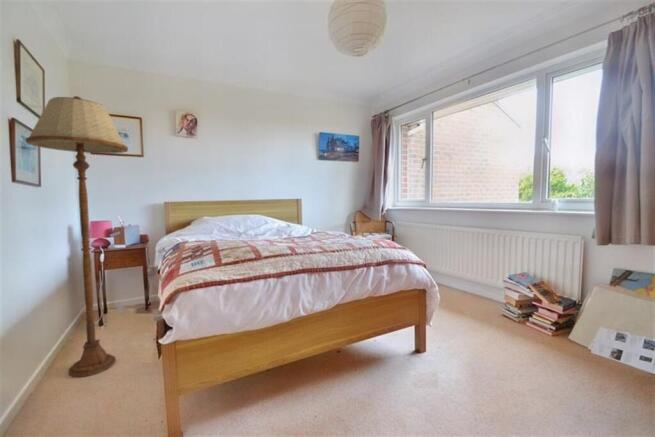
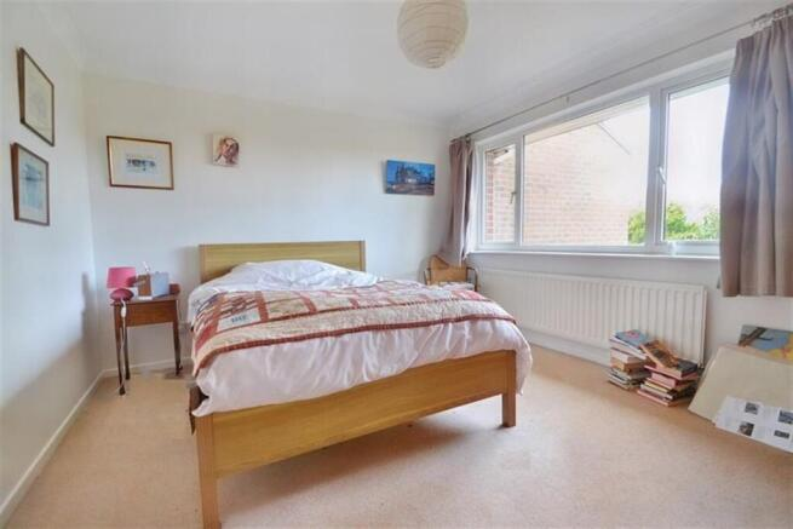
- floor lamp [25,95,129,378]
